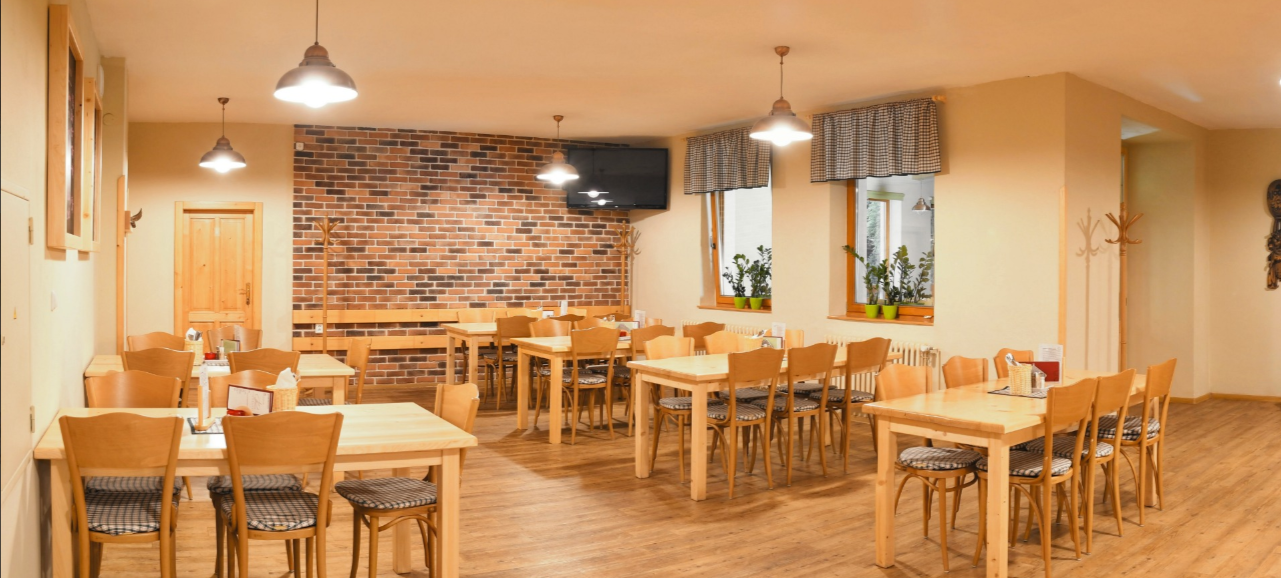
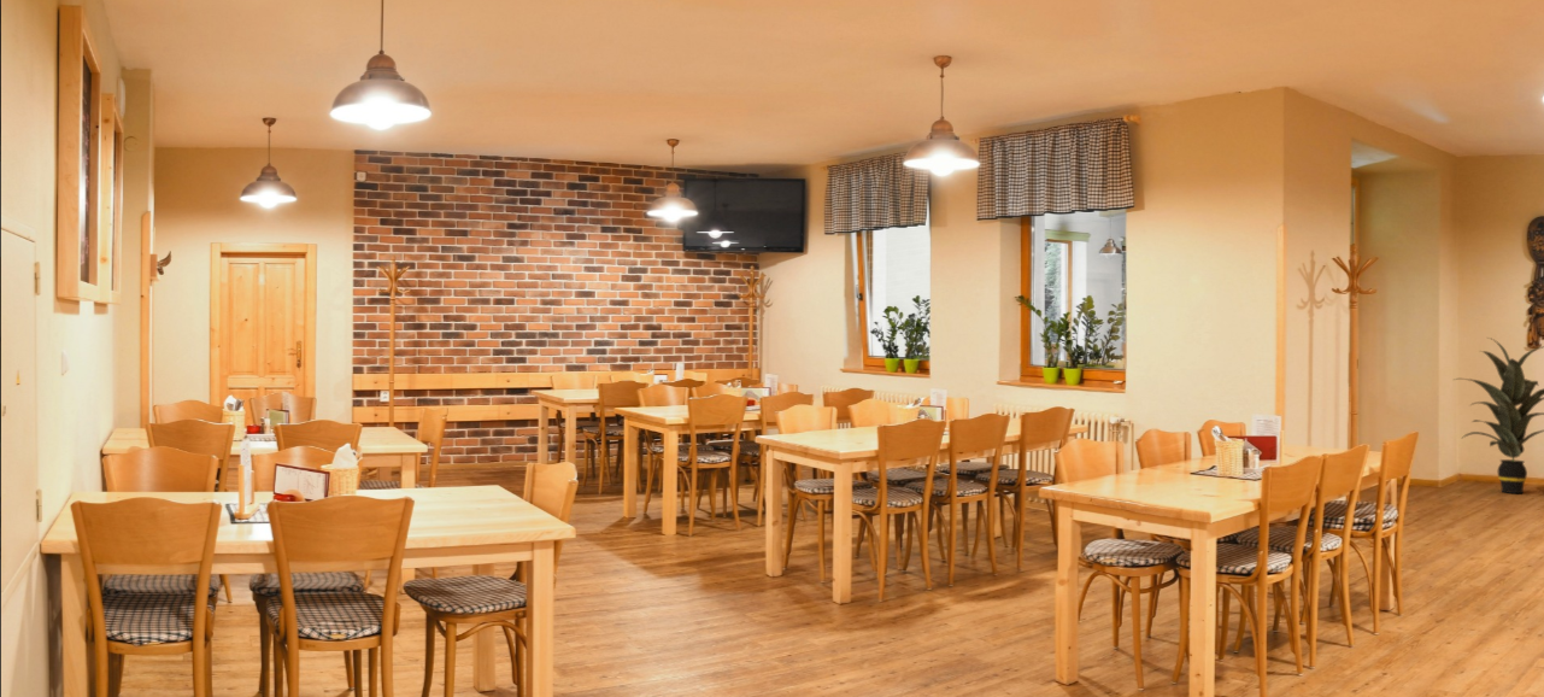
+ indoor plant [1454,336,1544,494]
